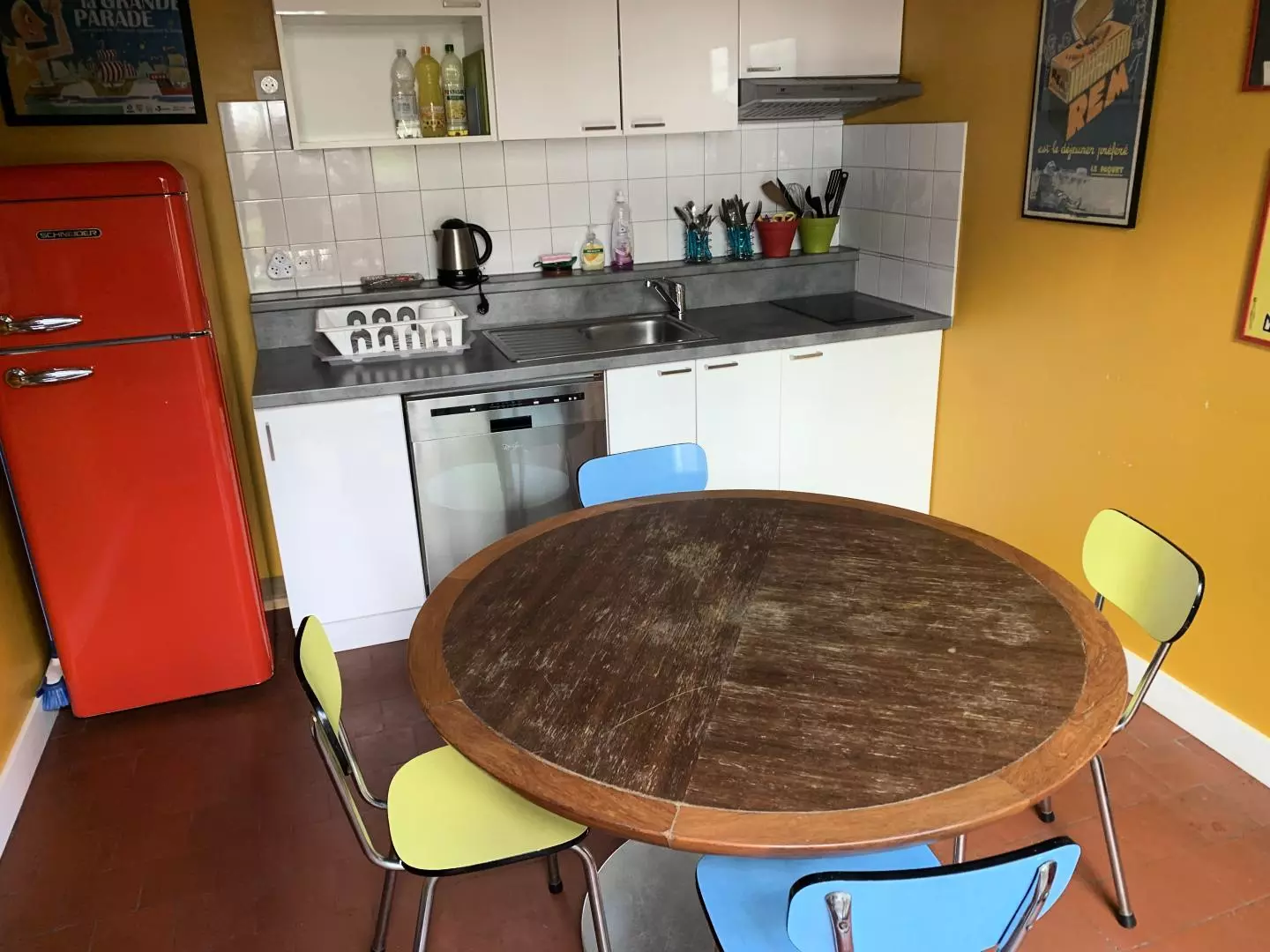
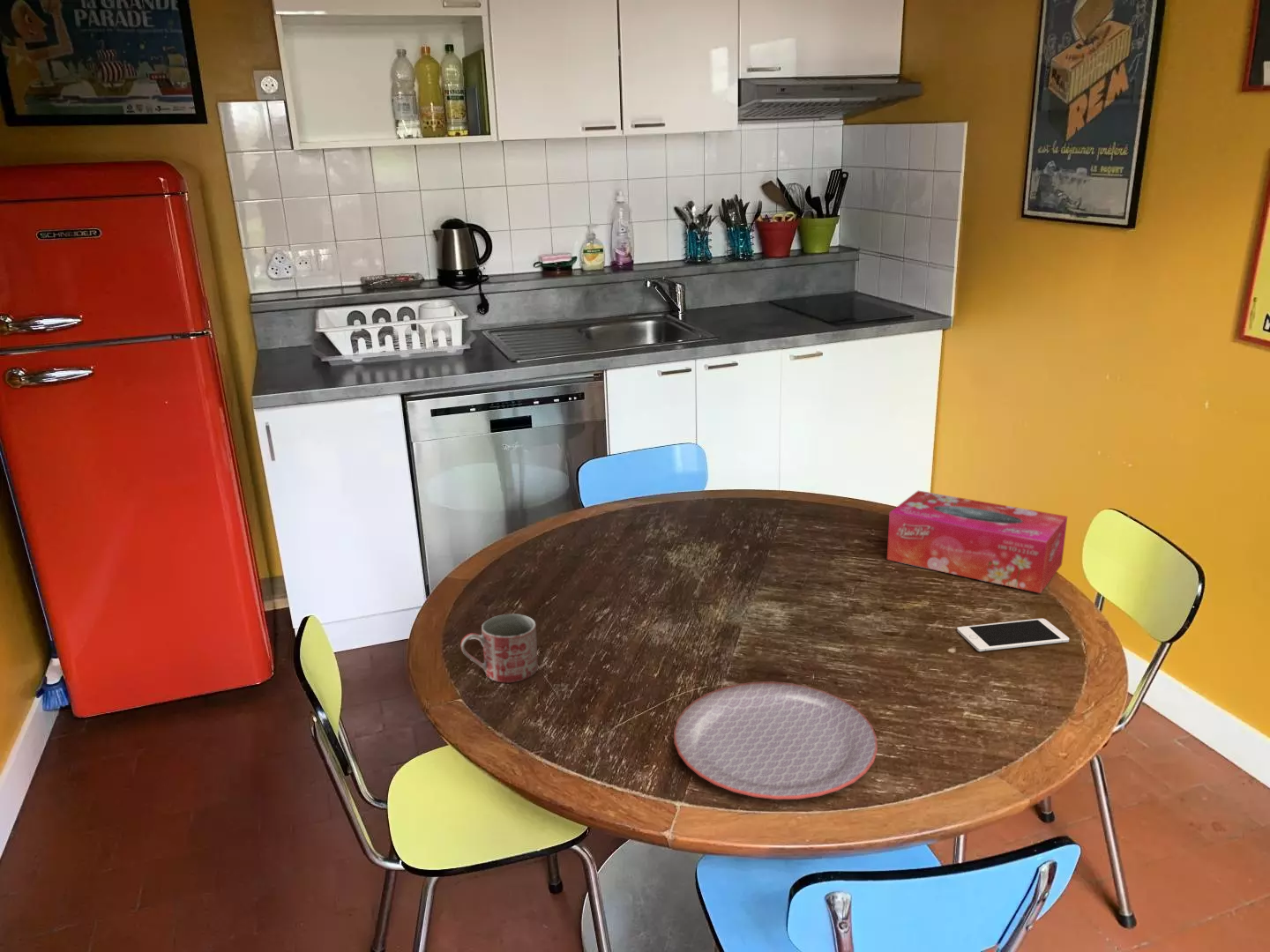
+ plate [673,681,878,800]
+ tissue box [886,490,1068,594]
+ mug [459,614,539,683]
+ cell phone [956,618,1070,652]
